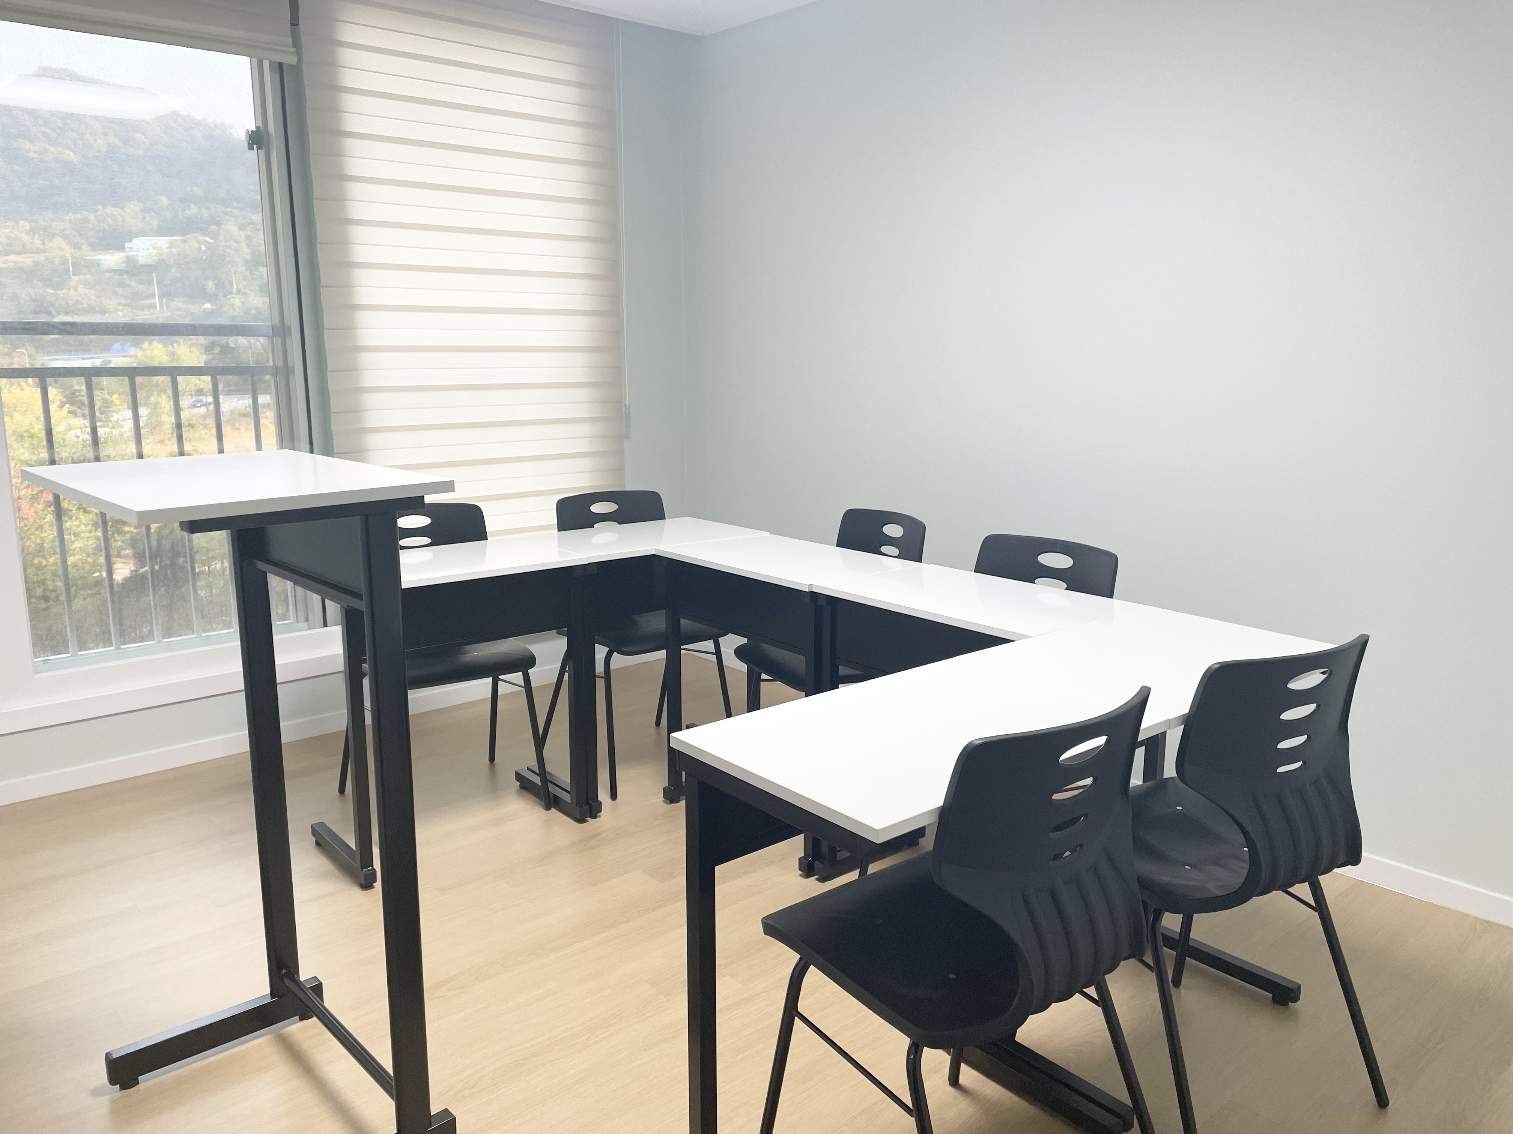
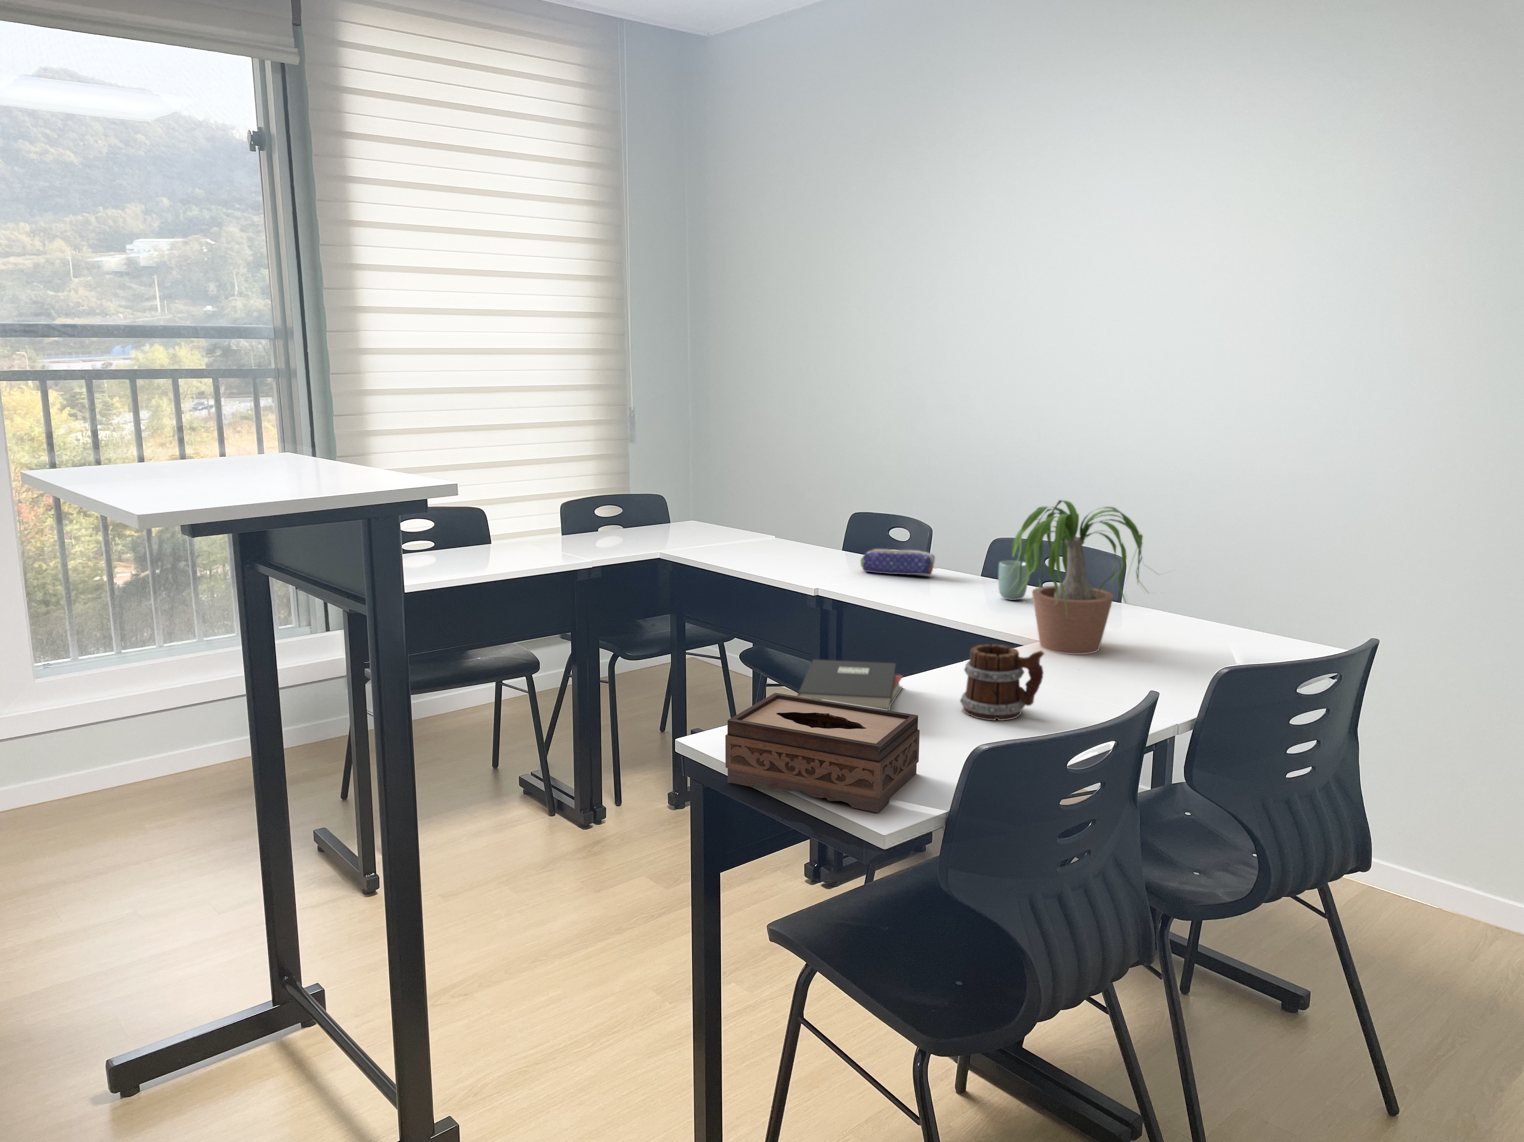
+ pencil case [860,548,935,576]
+ tissue box [725,692,920,813]
+ mug [959,644,1045,721]
+ cup [998,560,1028,601]
+ potted plant [991,499,1176,655]
+ hardback book [796,659,904,710]
